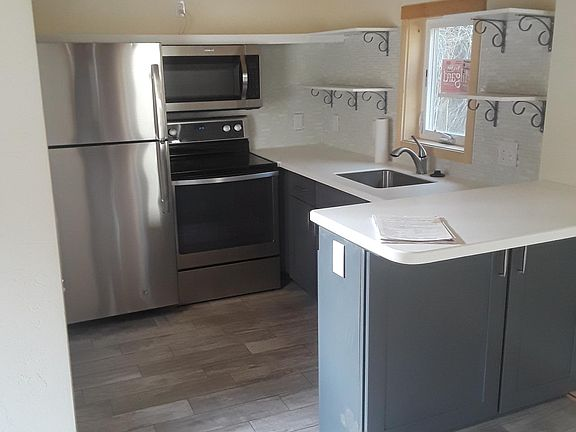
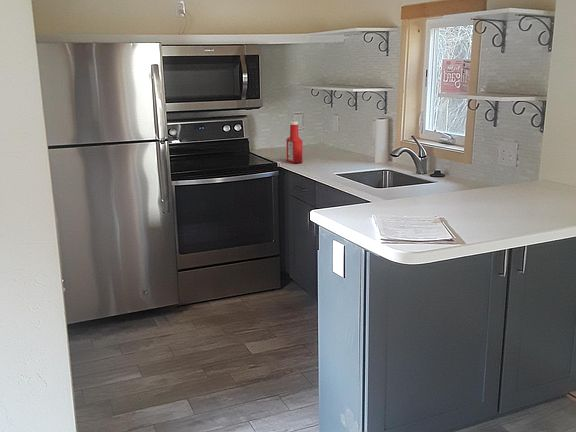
+ soap bottle [285,120,303,164]
